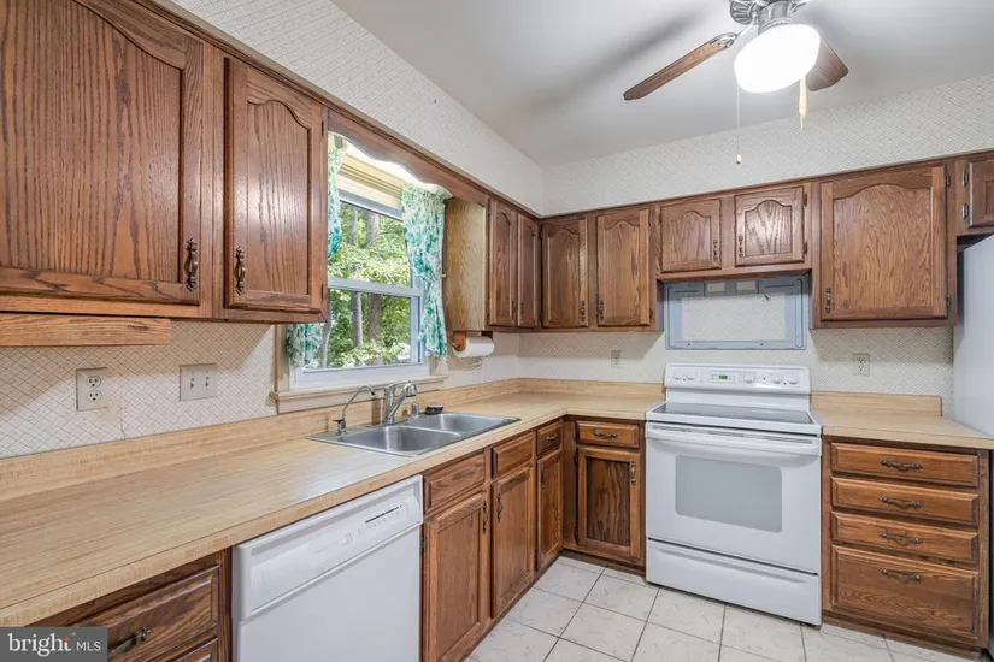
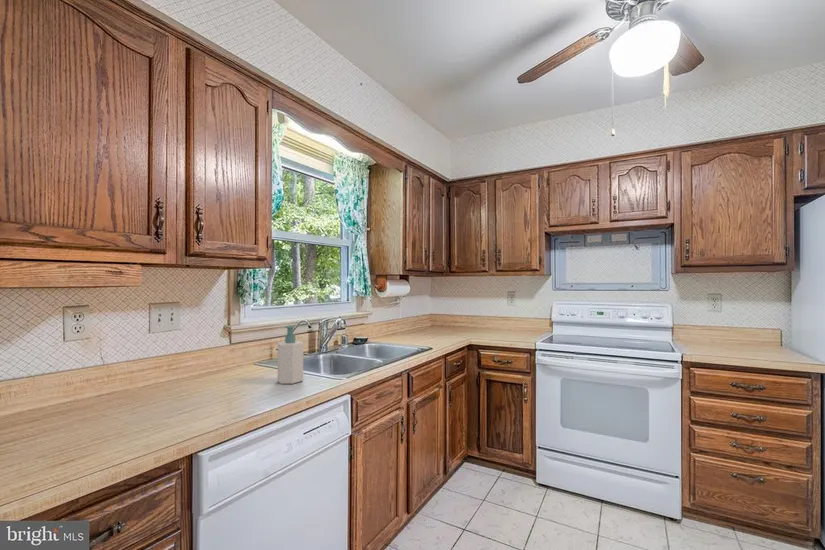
+ soap bottle [277,325,304,385]
